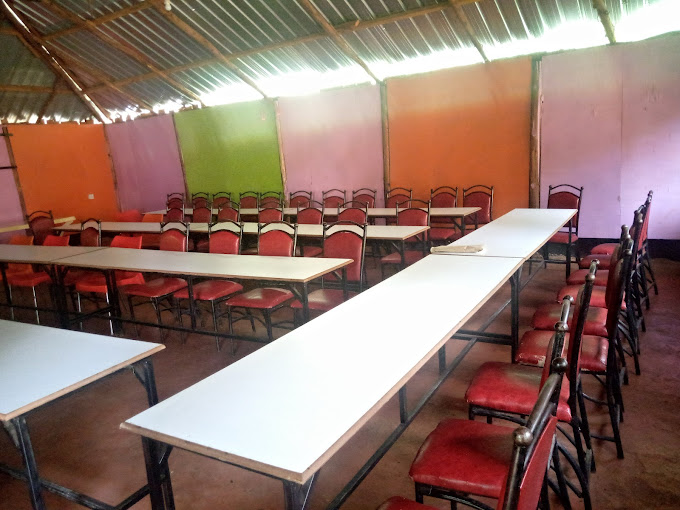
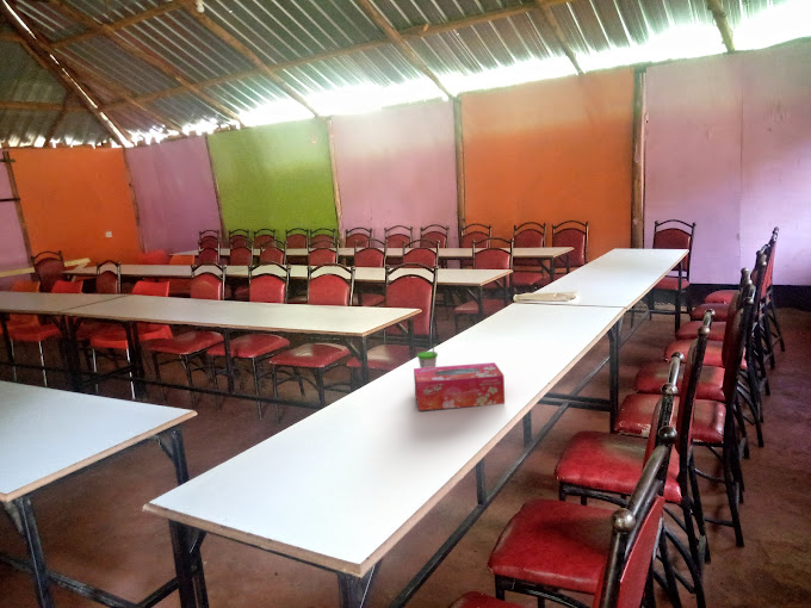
+ cup [416,342,439,368]
+ tissue box [413,361,506,411]
